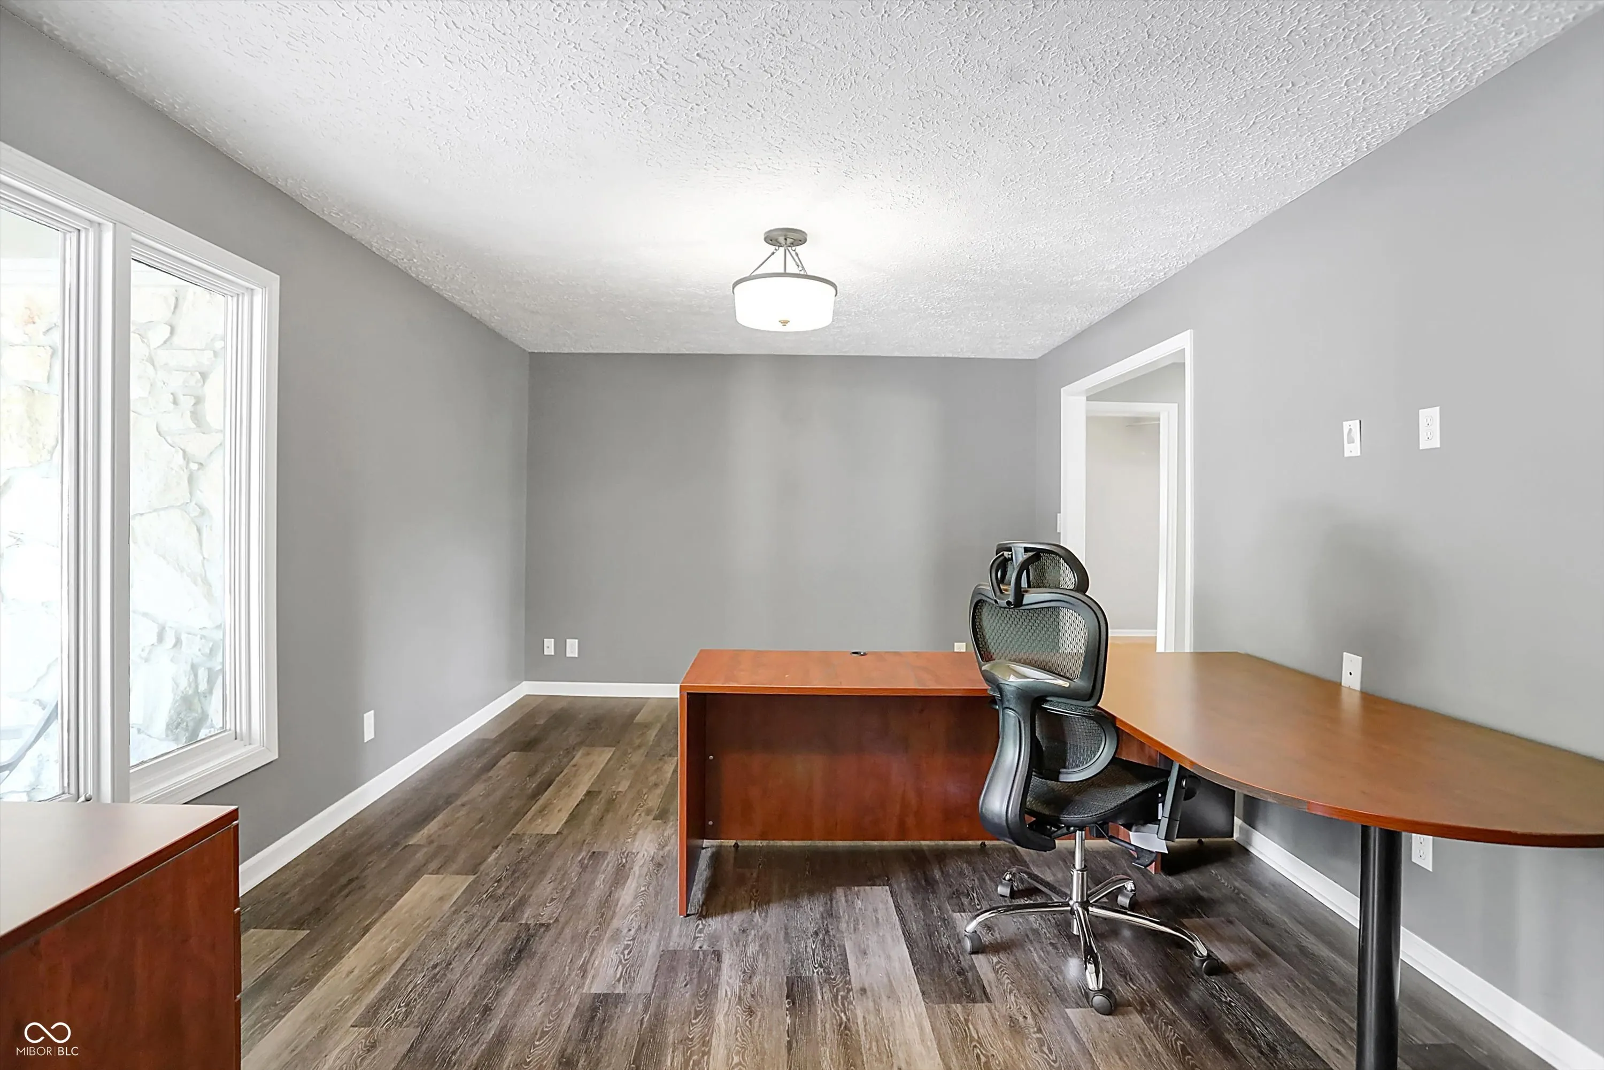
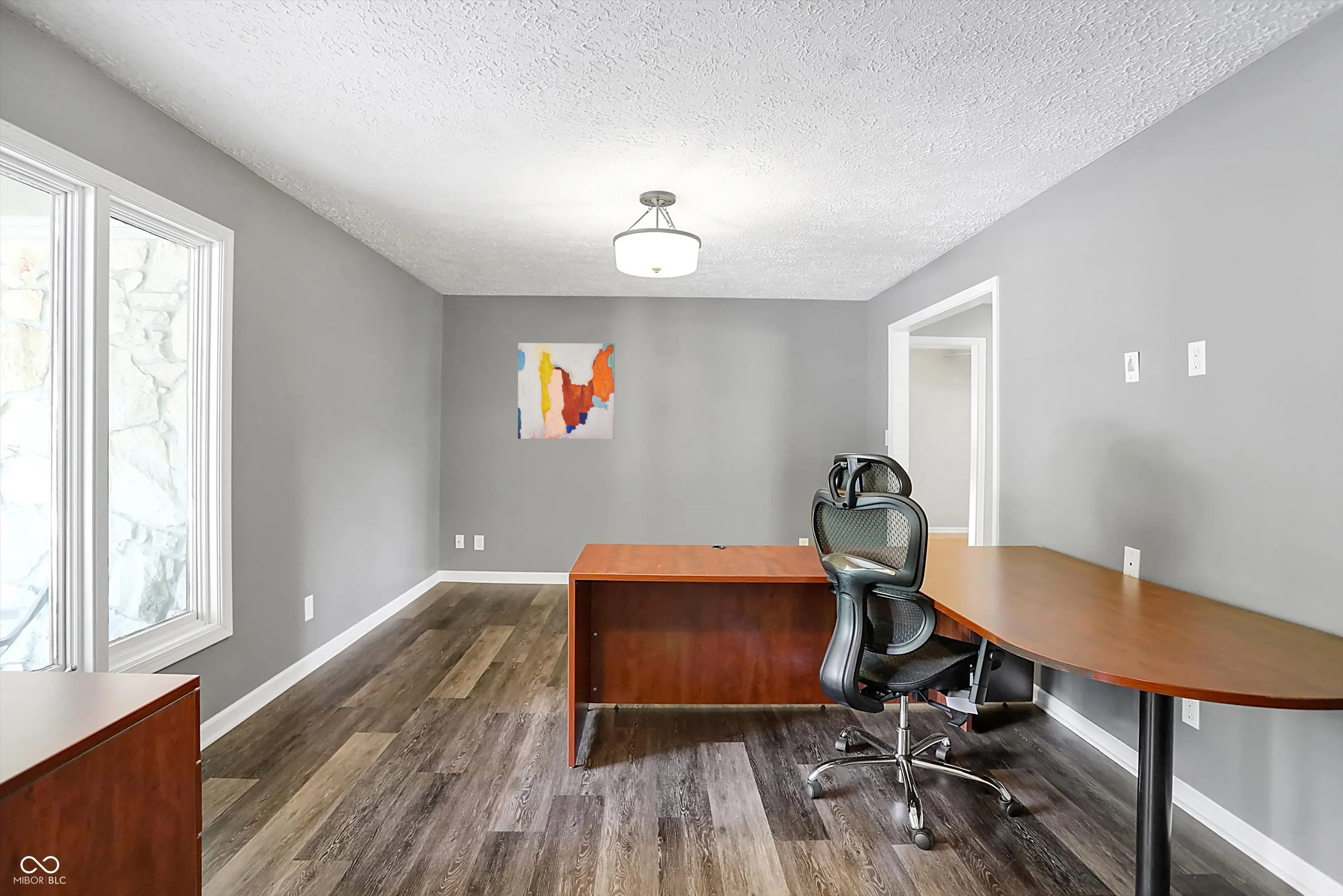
+ wall art [518,342,615,439]
